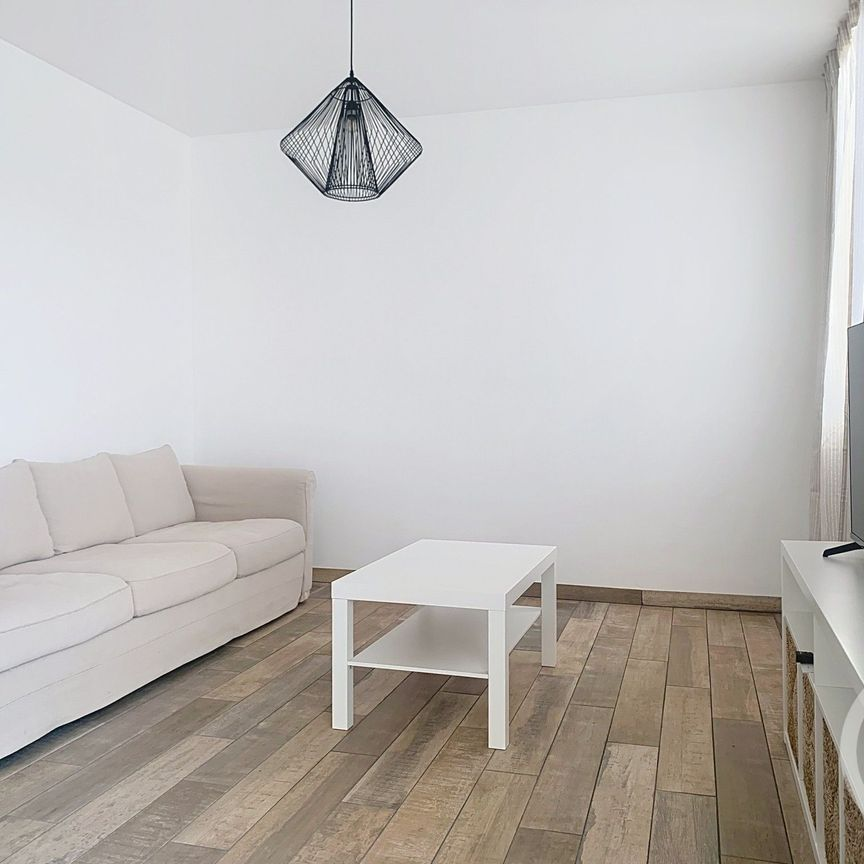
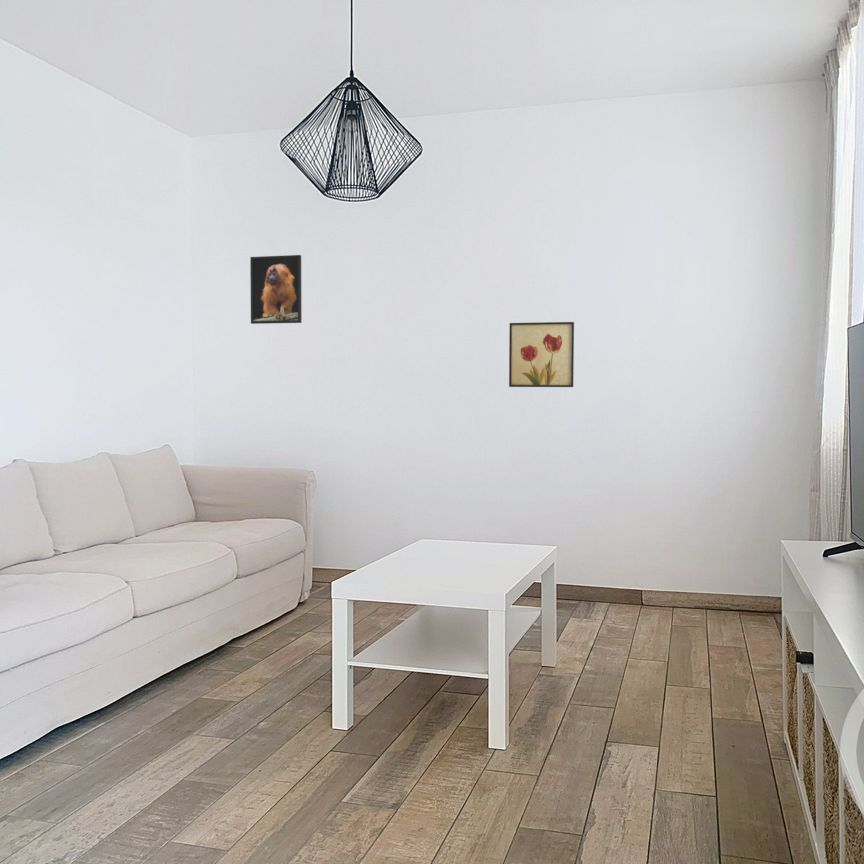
+ wall art [508,321,575,388]
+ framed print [249,254,303,325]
